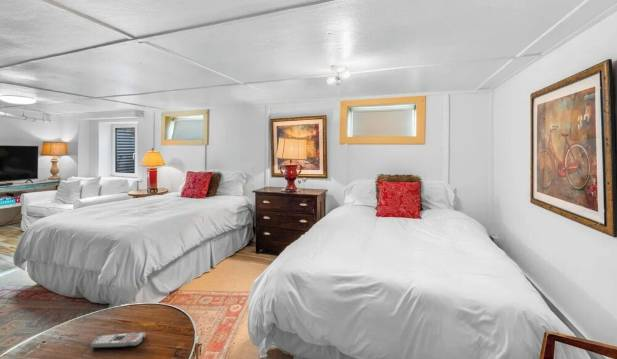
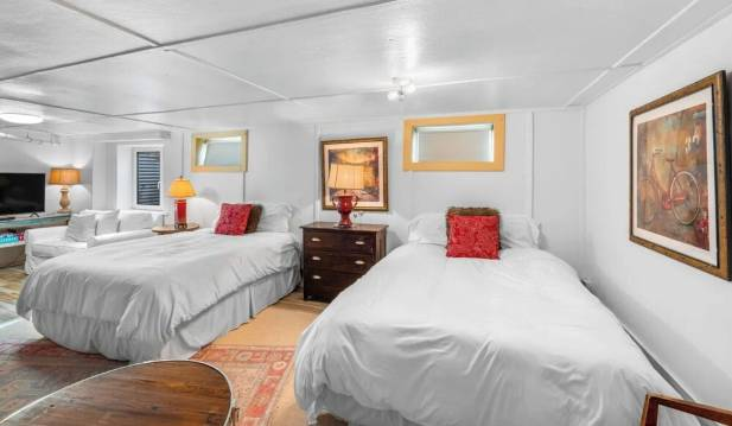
- remote control [90,331,147,349]
